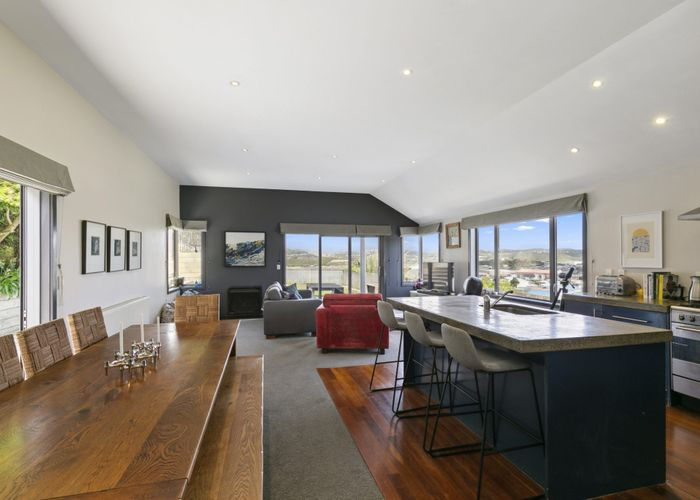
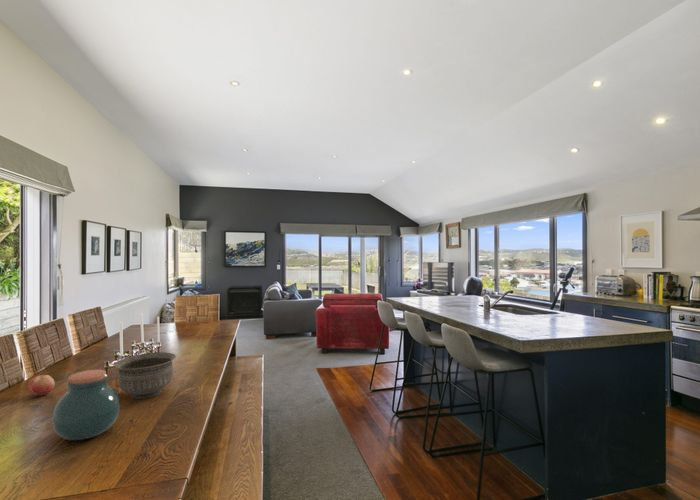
+ fruit [27,374,56,397]
+ jar [52,369,121,441]
+ bowl [113,351,177,400]
